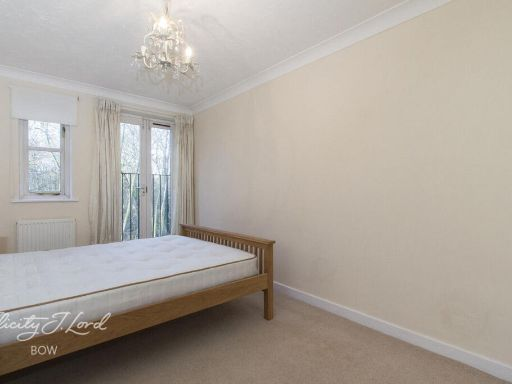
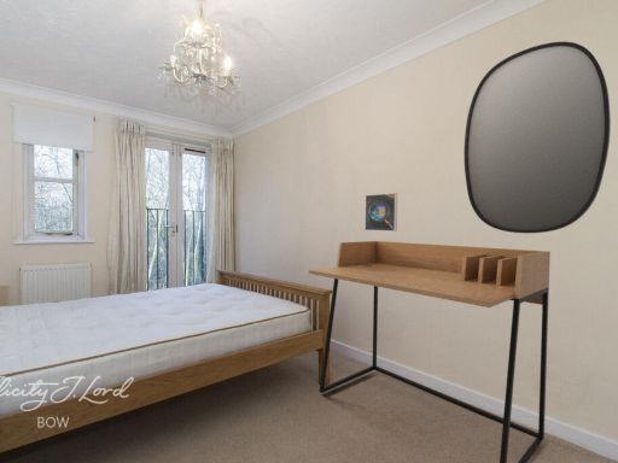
+ desk [308,240,552,463]
+ home mirror [462,41,612,234]
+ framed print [363,192,398,233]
